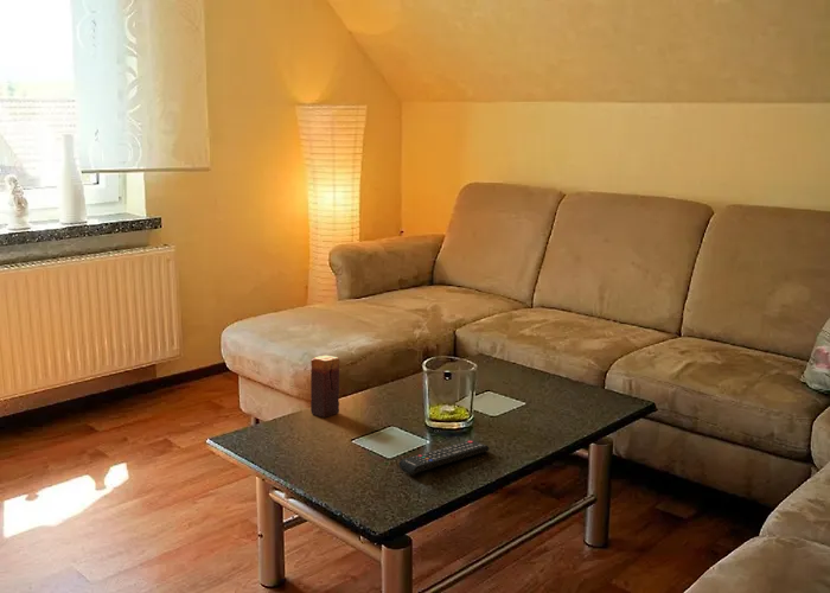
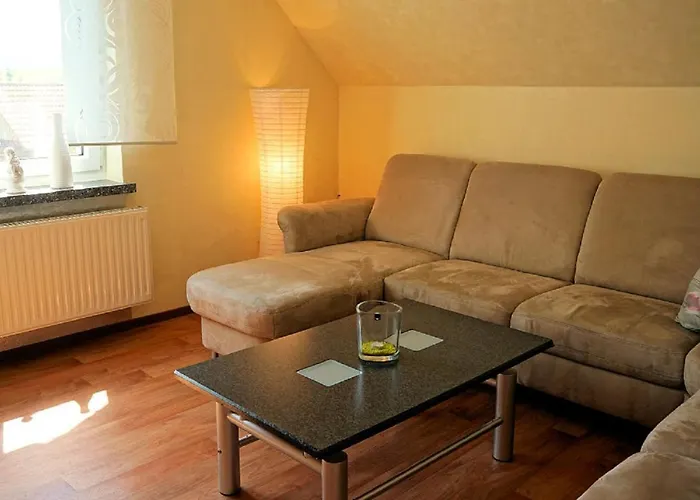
- candle [309,355,340,419]
- remote control [398,439,490,476]
